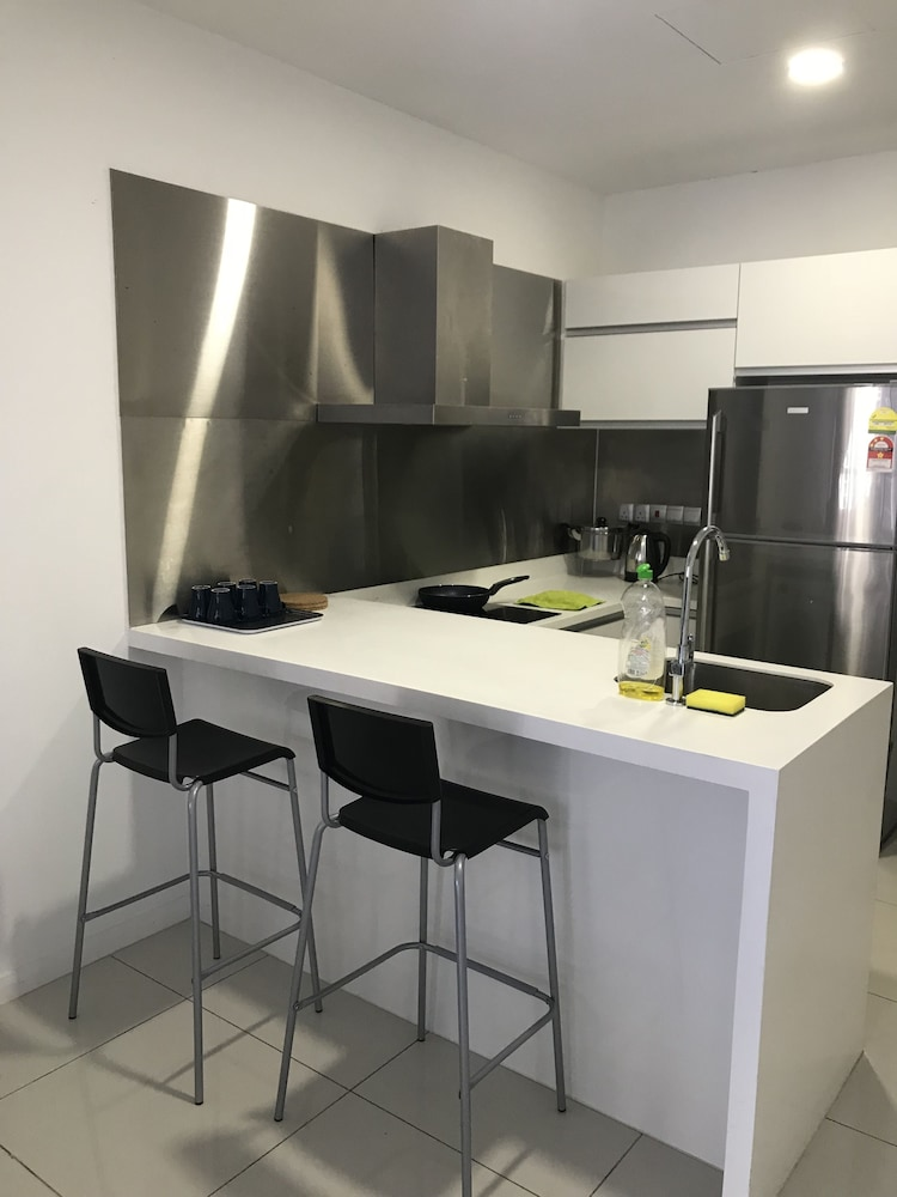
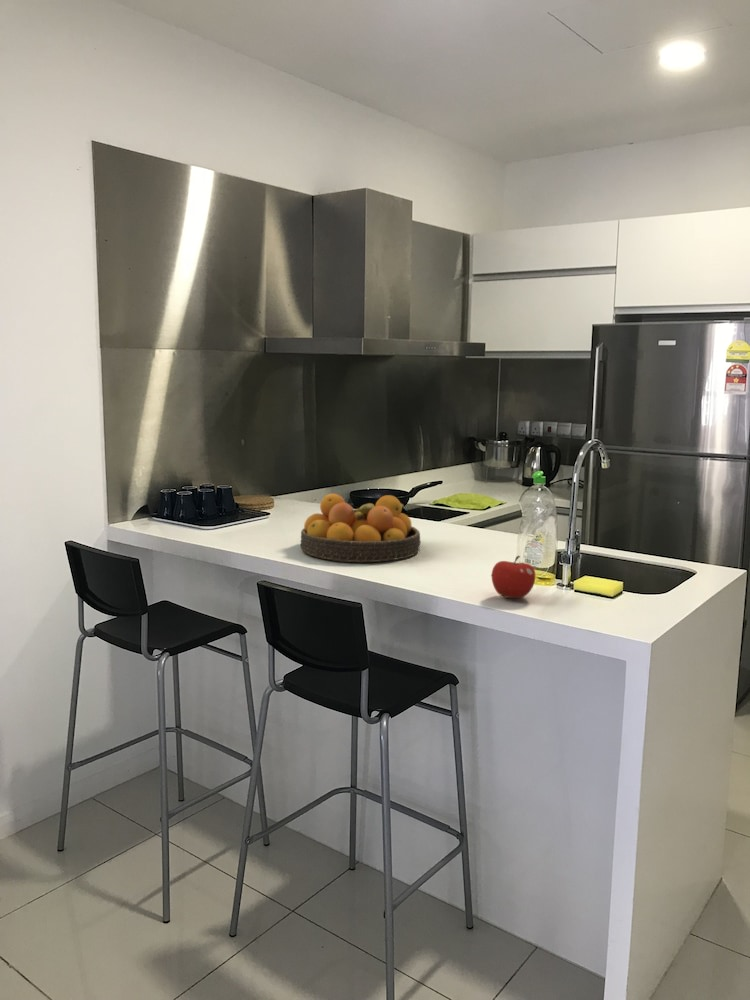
+ fruit bowl [300,493,422,563]
+ fruit [491,555,536,599]
